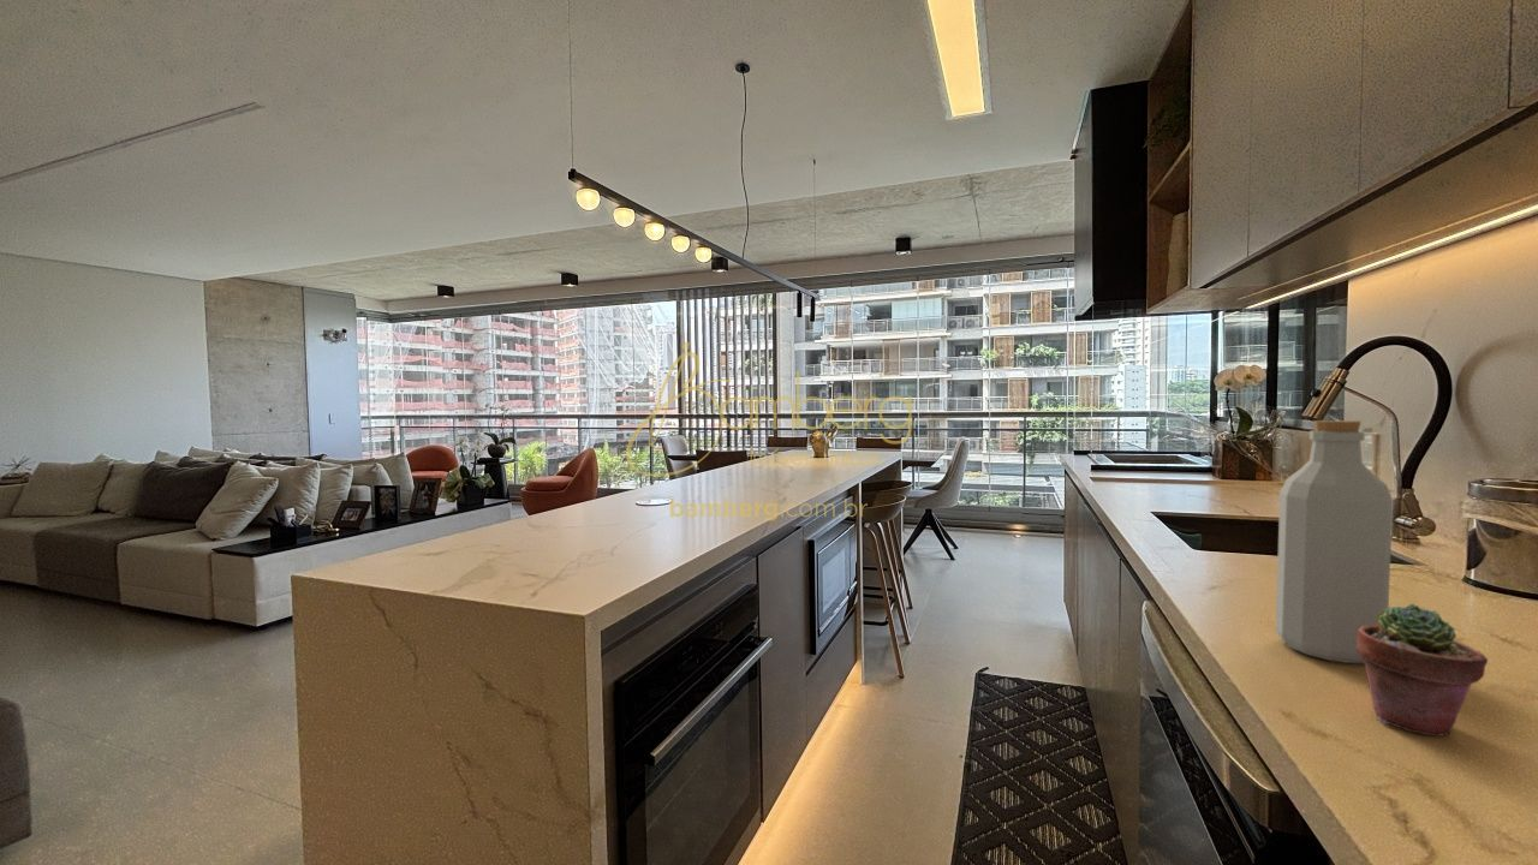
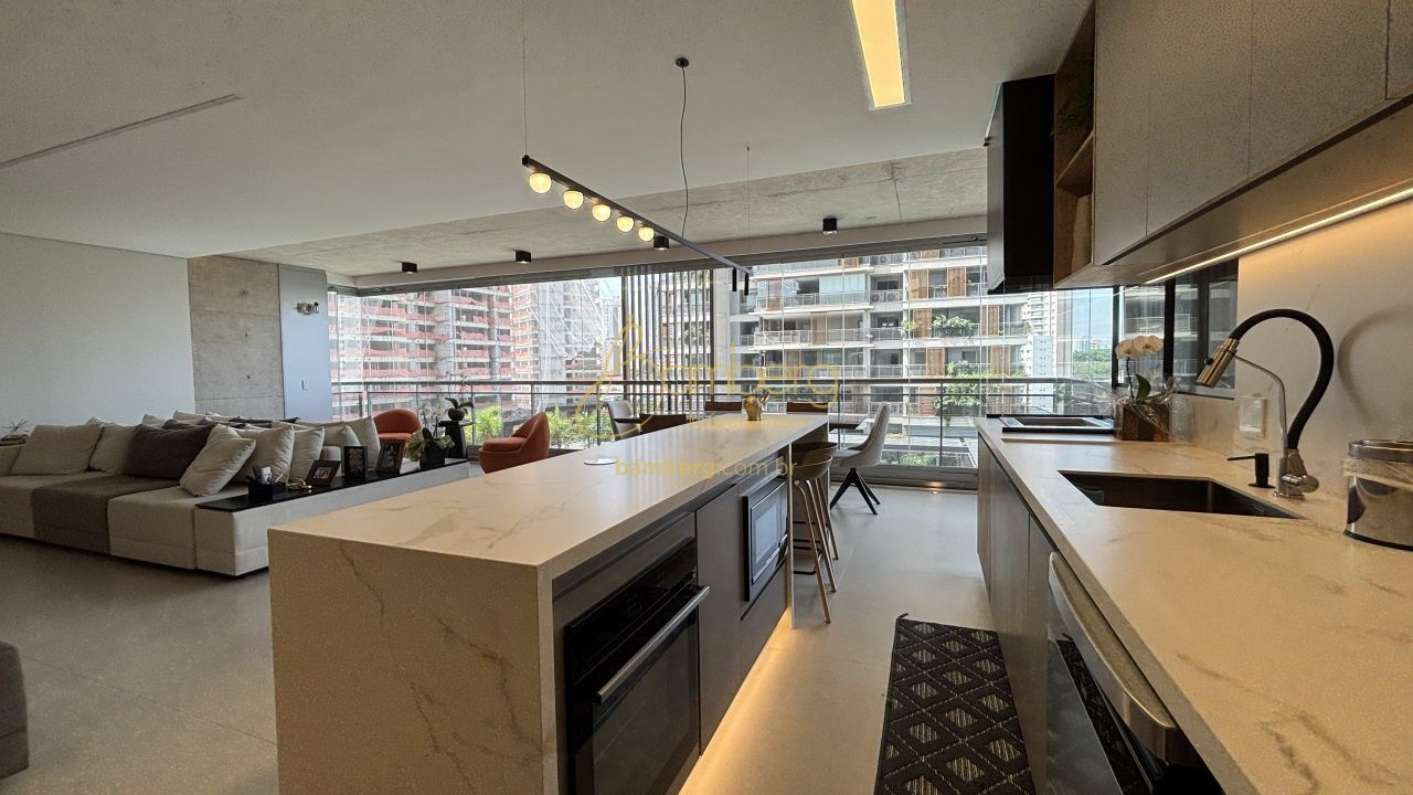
- potted succulent [1357,603,1489,738]
- bottle [1275,419,1394,664]
